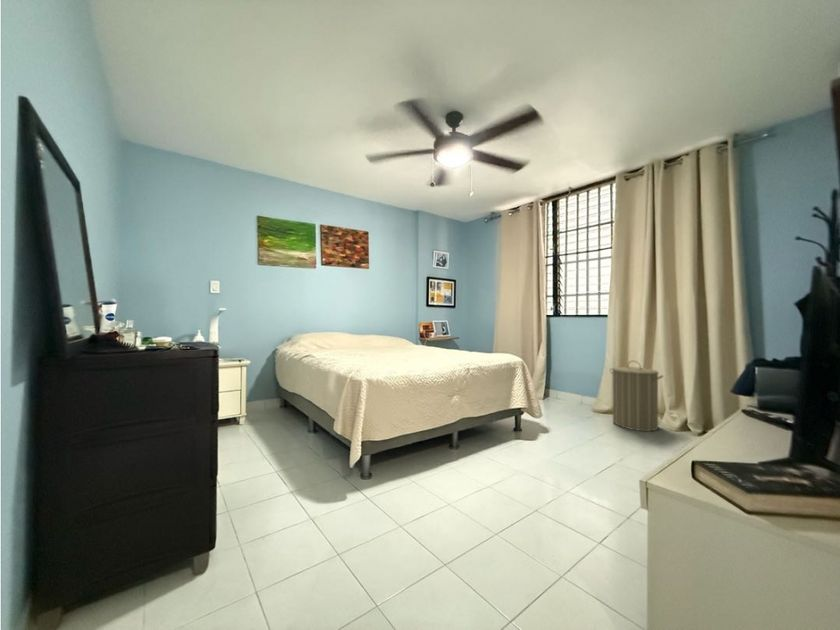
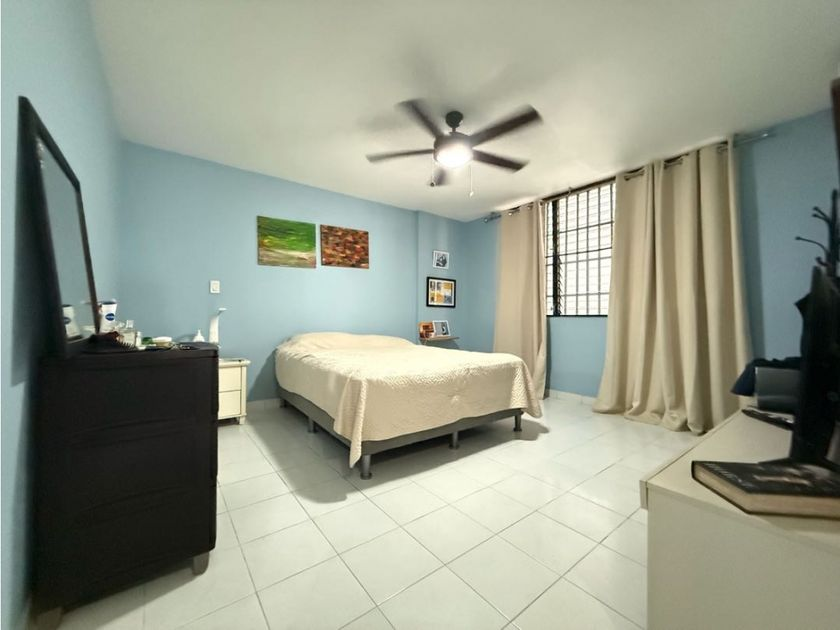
- laundry hamper [609,360,664,432]
